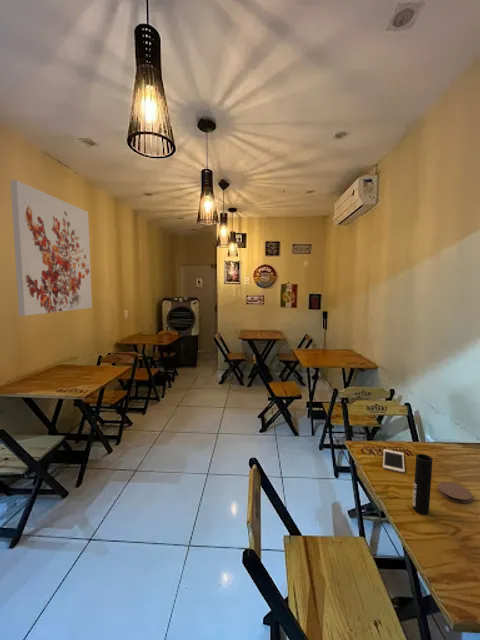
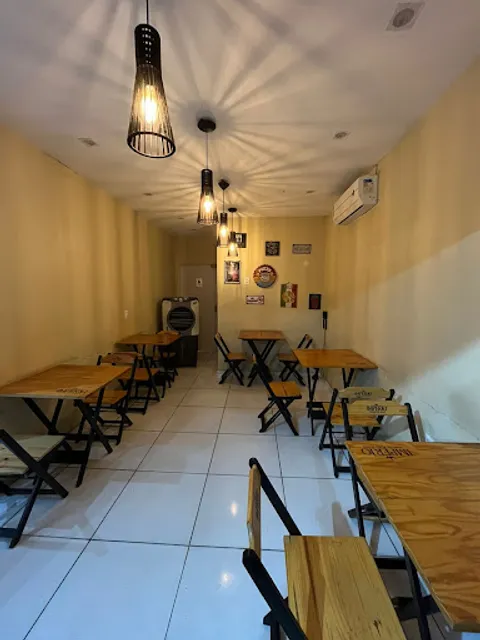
- wall art [9,179,93,317]
- cell phone [382,448,405,474]
- coaster [437,481,473,504]
- cup [411,453,434,515]
